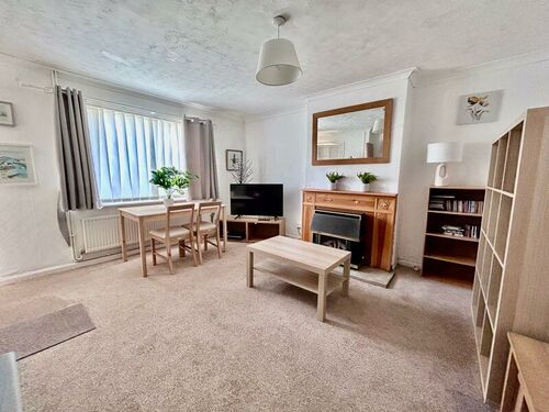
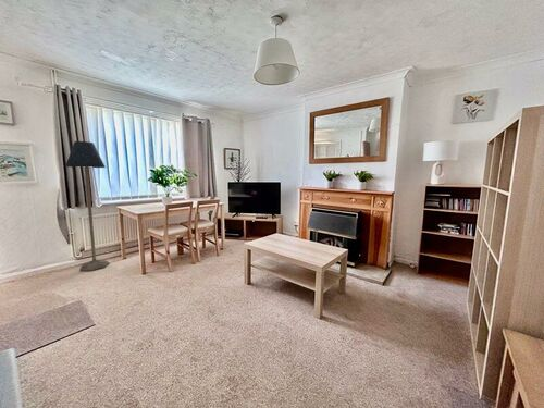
+ floor lamp [64,140,110,272]
